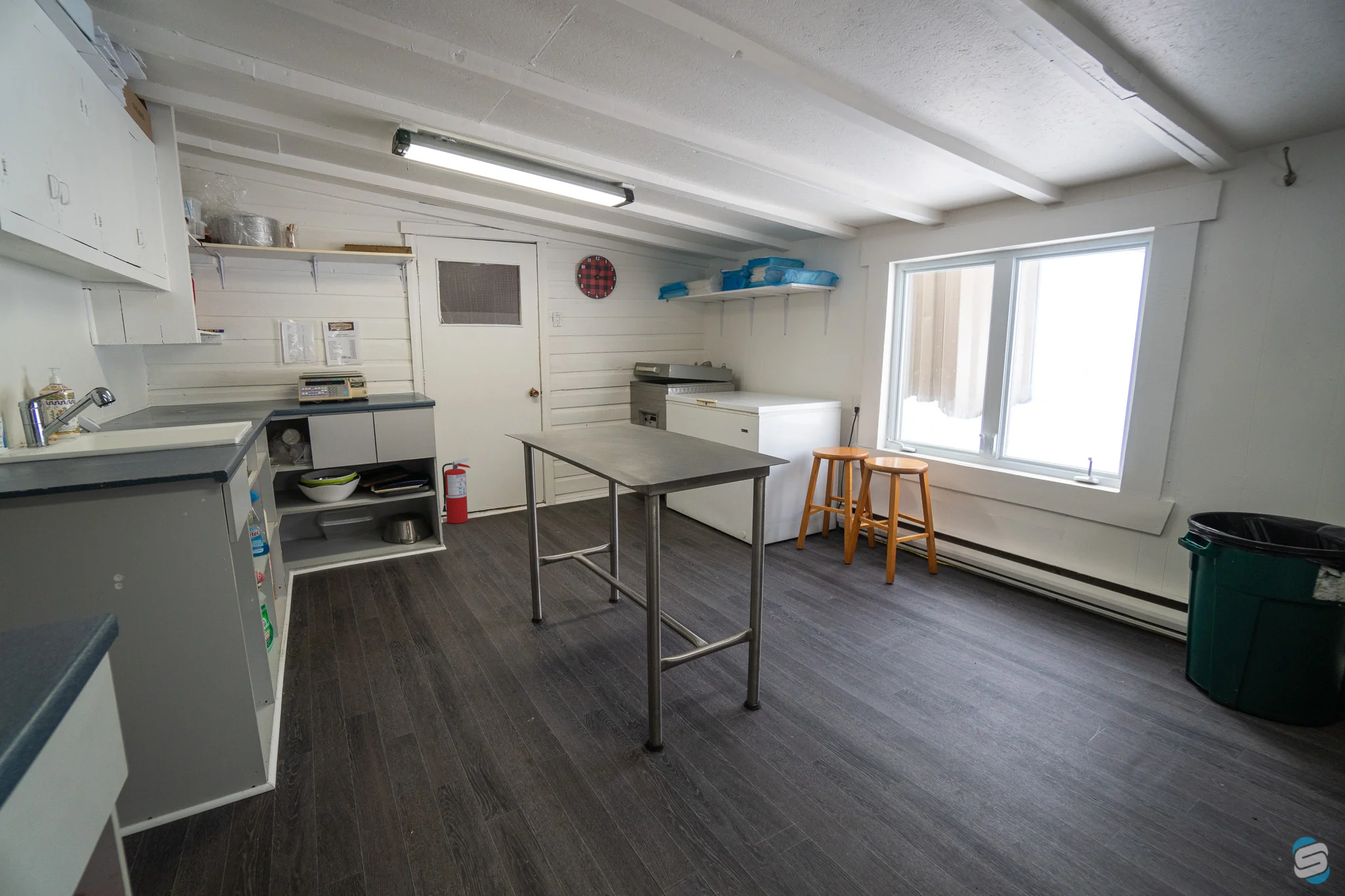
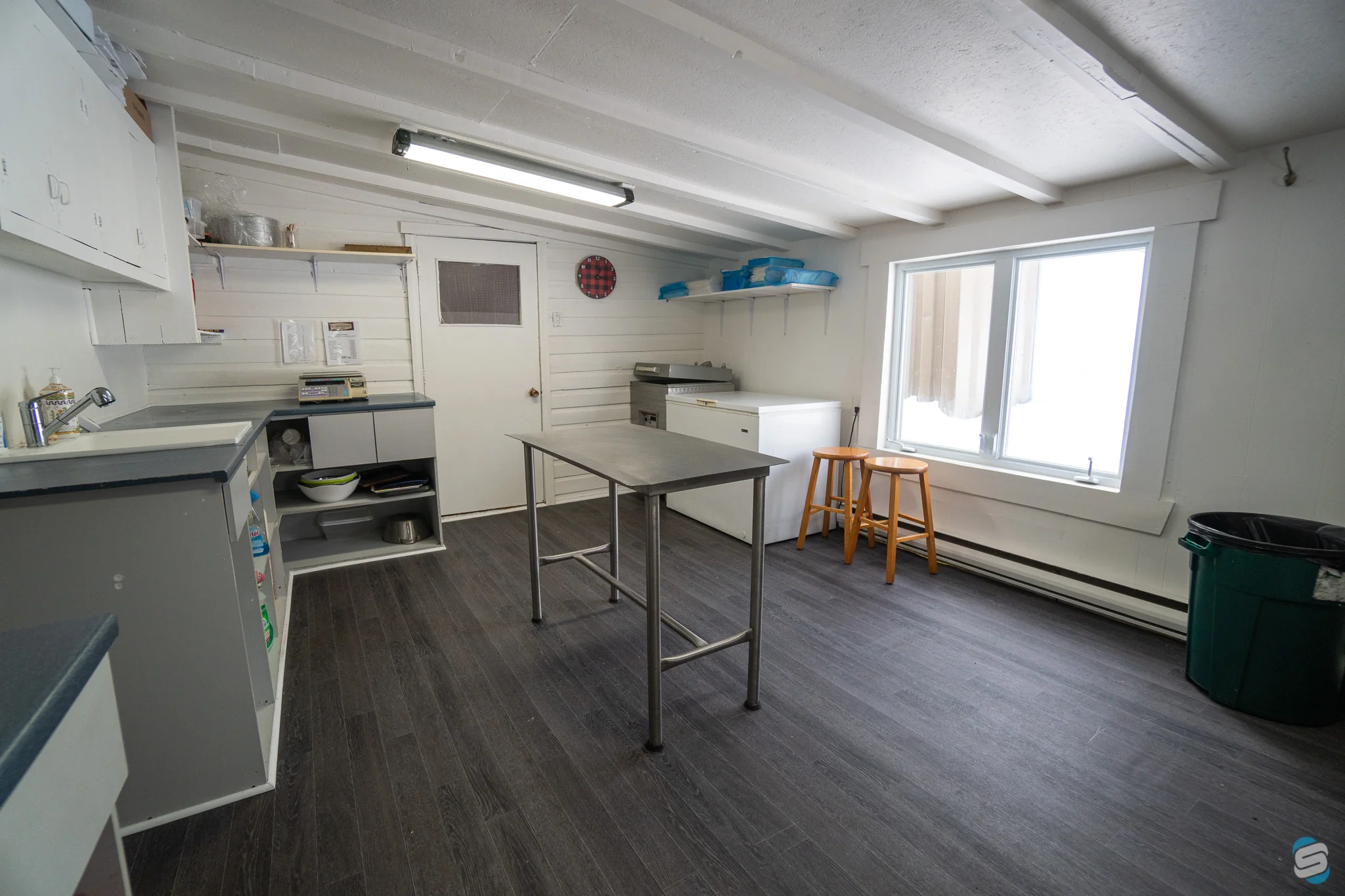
- fire extinguisher [441,458,471,524]
